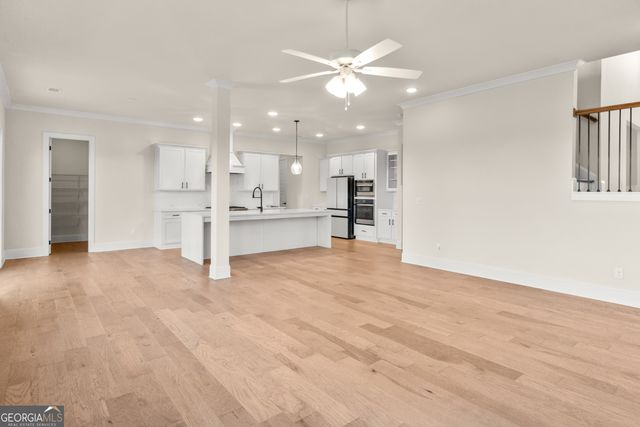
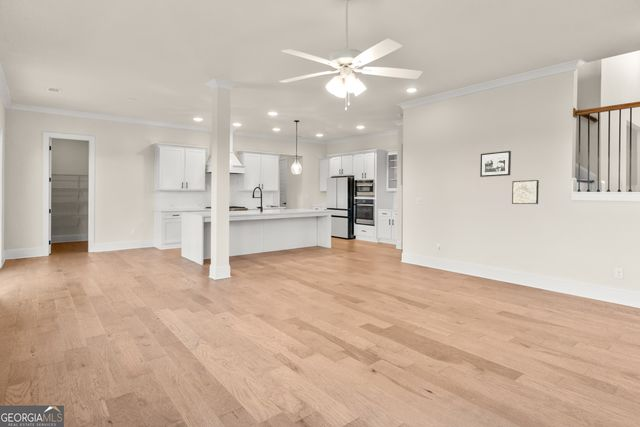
+ picture frame [479,150,512,178]
+ wall art [511,179,540,205]
